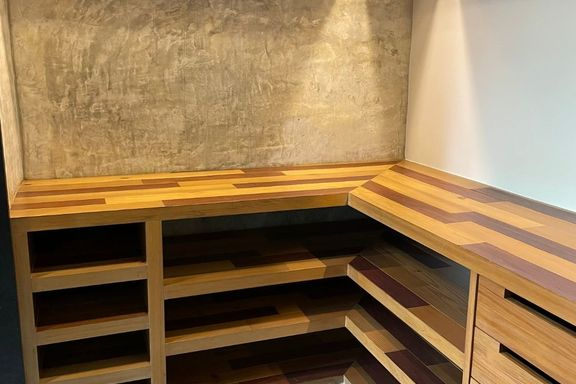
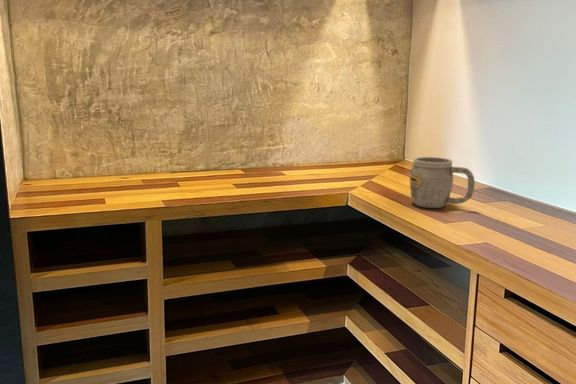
+ mug [409,156,476,209]
